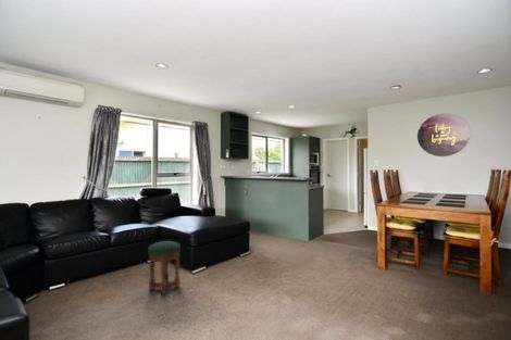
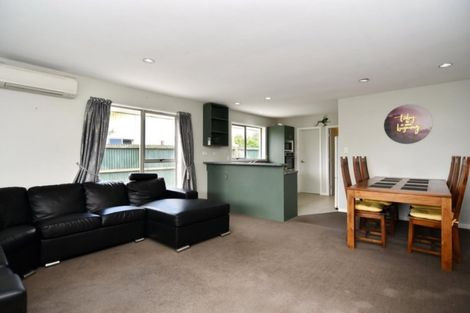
- stool [147,240,182,295]
